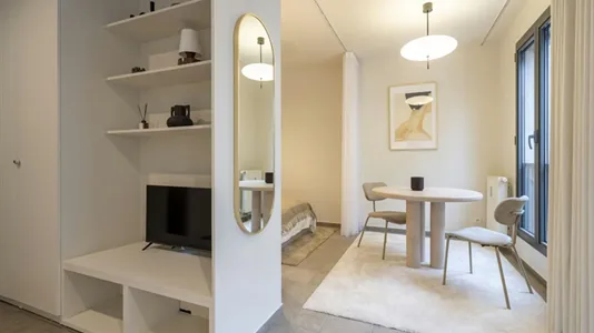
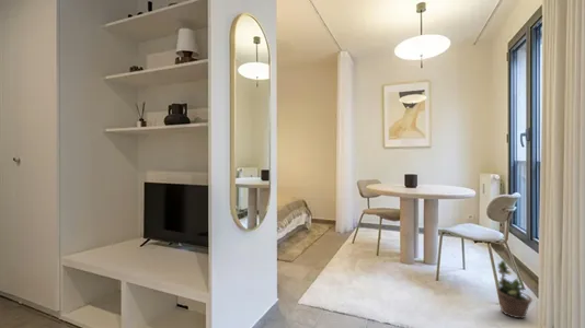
+ potted plant [495,259,534,319]
